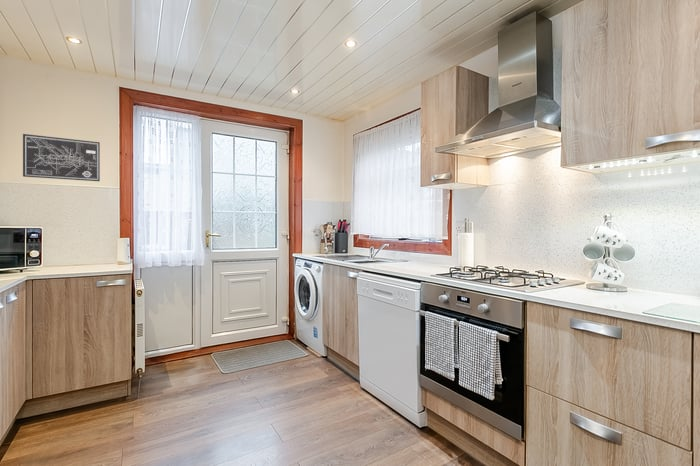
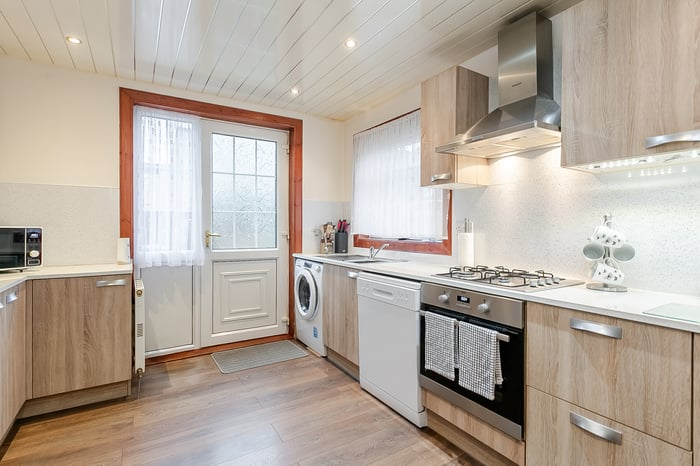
- wall art [22,133,101,182]
